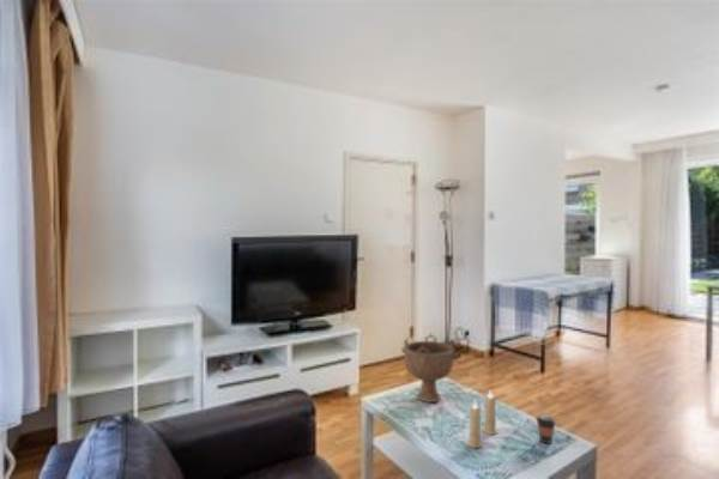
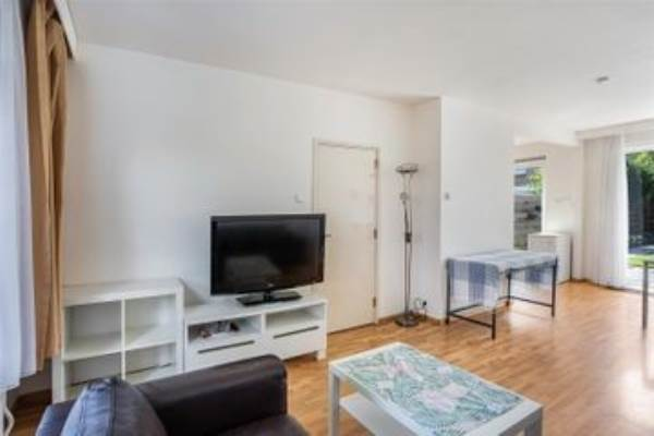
- coffee cup [534,412,557,444]
- decorative bowl [400,332,459,404]
- candle [466,389,499,449]
